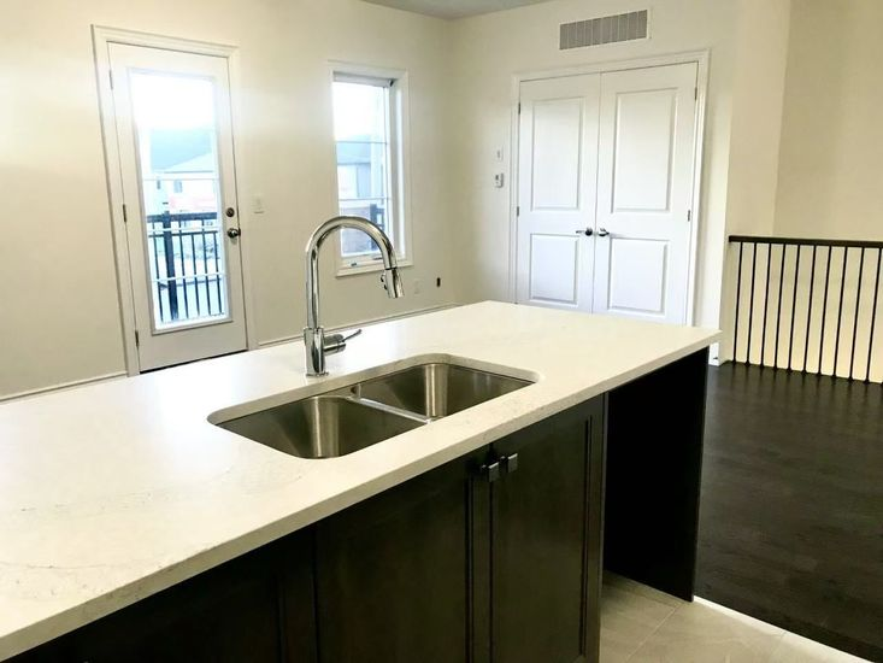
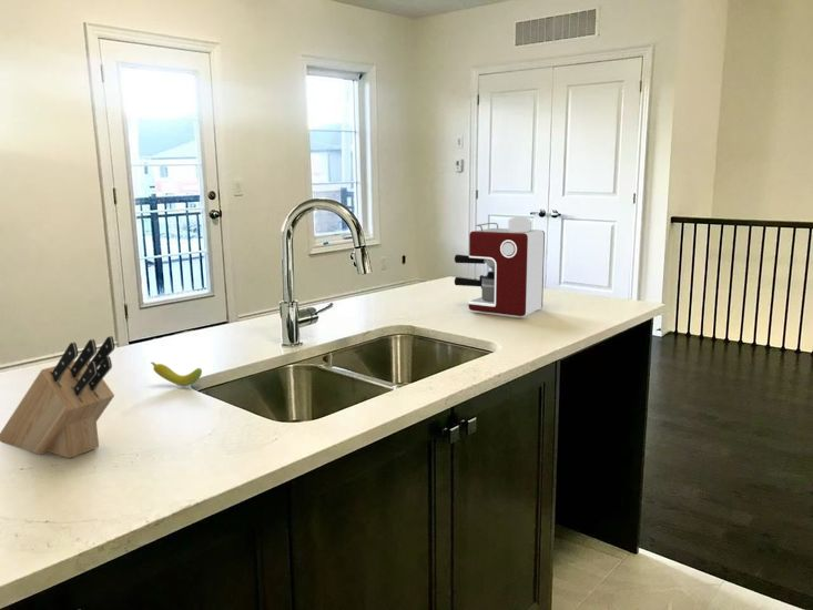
+ coffee maker [454,215,546,317]
+ knife block [0,335,115,459]
+ fruit [150,360,203,387]
